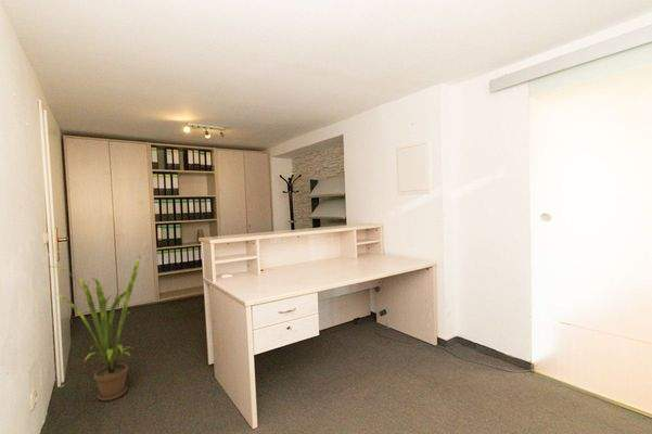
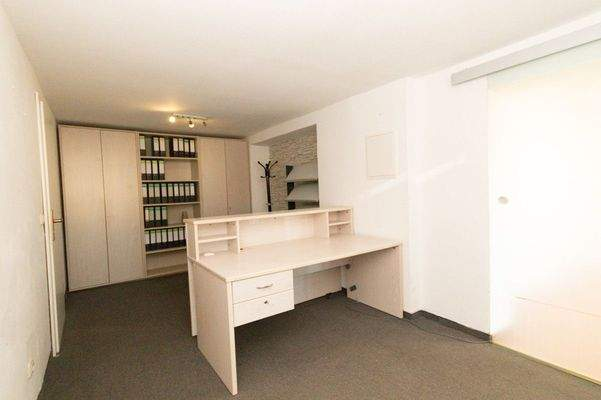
- house plant [48,254,142,401]
